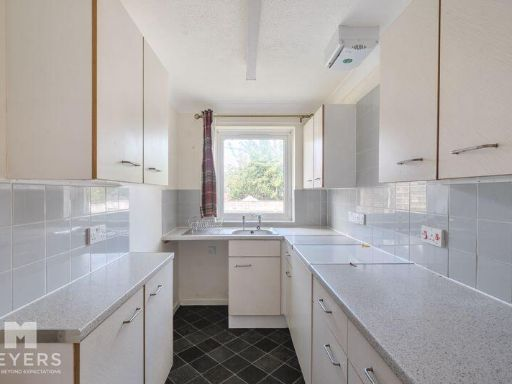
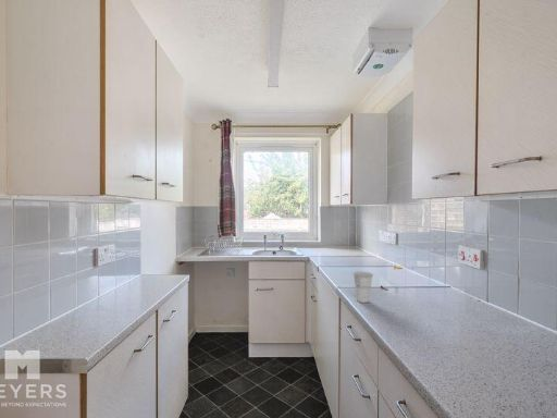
+ cup [352,270,374,304]
